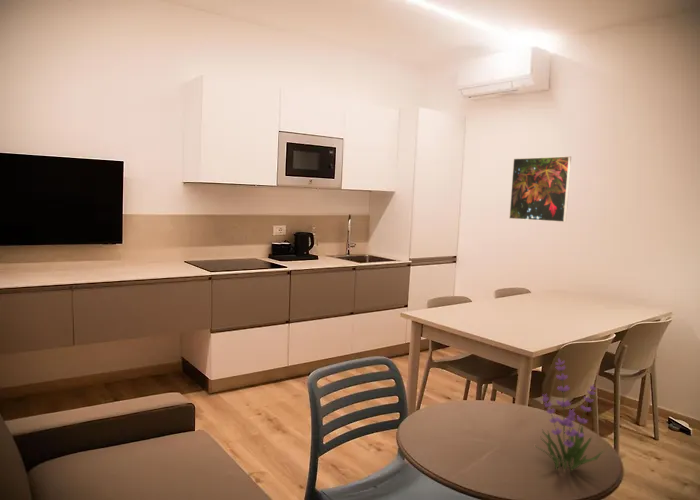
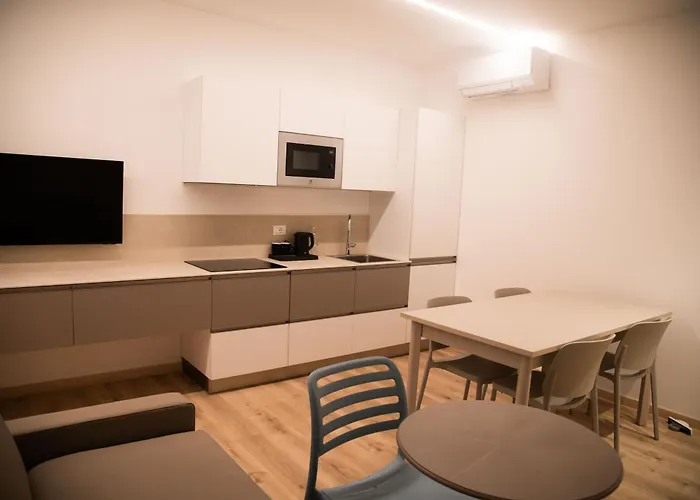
- plant [536,357,605,472]
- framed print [508,155,572,223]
